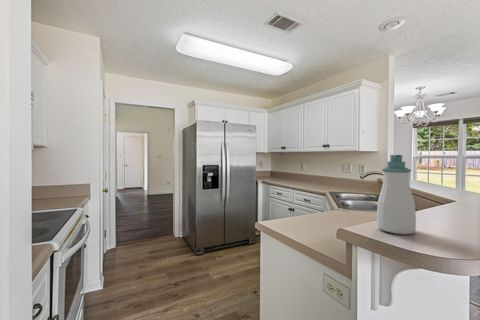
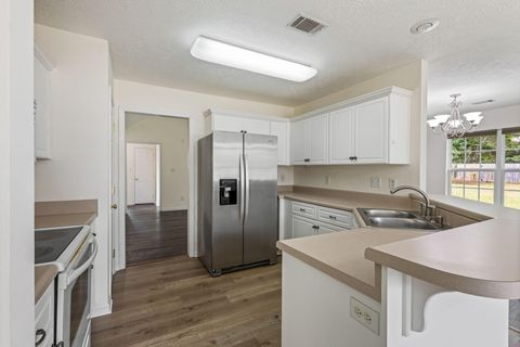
- soap bottle [376,154,417,235]
